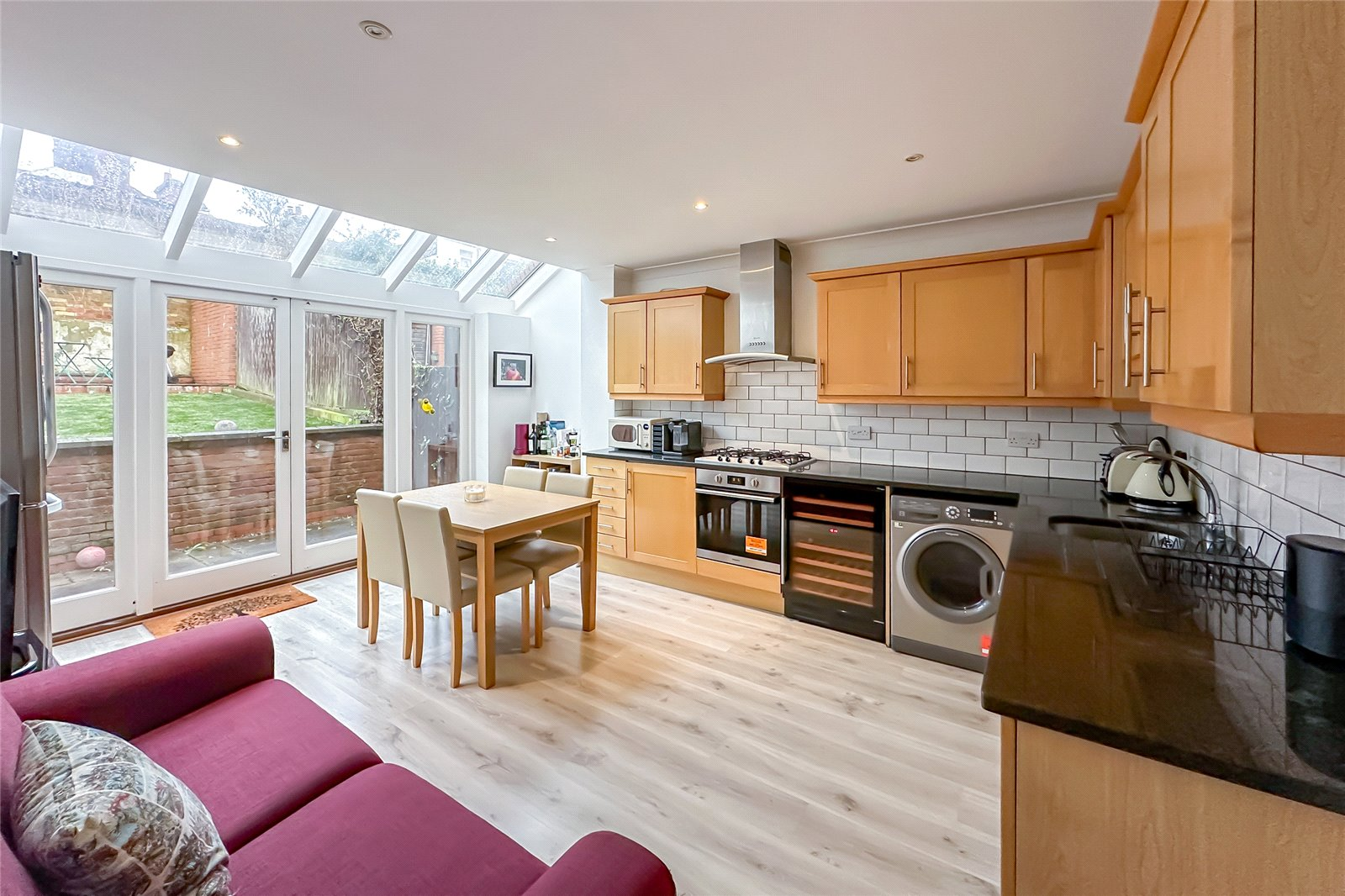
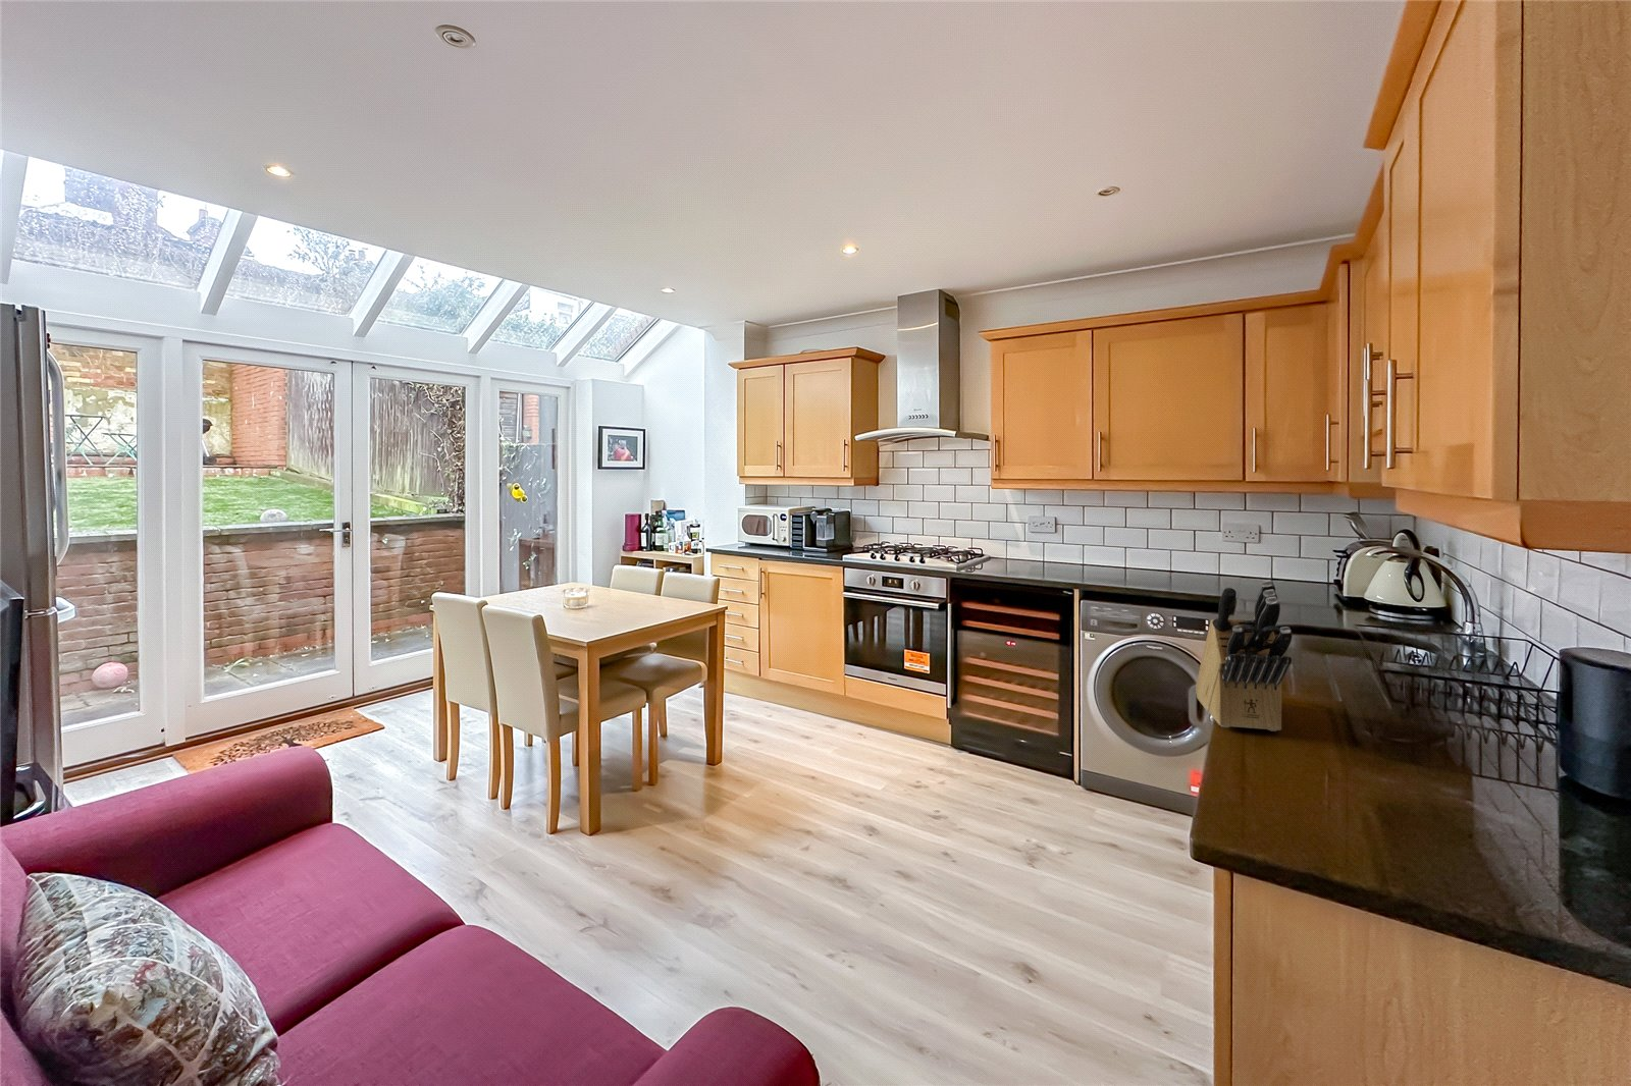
+ knife block [1194,578,1293,732]
